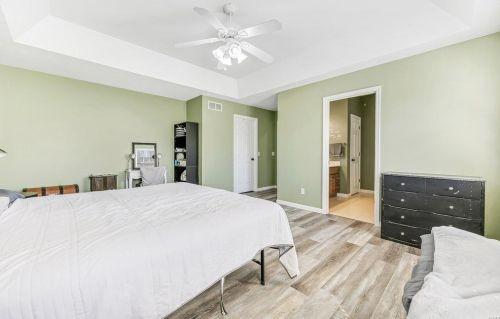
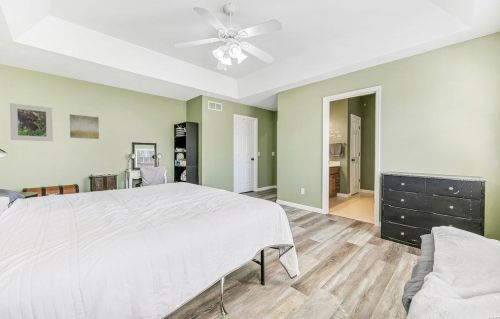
+ wall art [69,113,100,140]
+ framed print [9,102,54,142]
